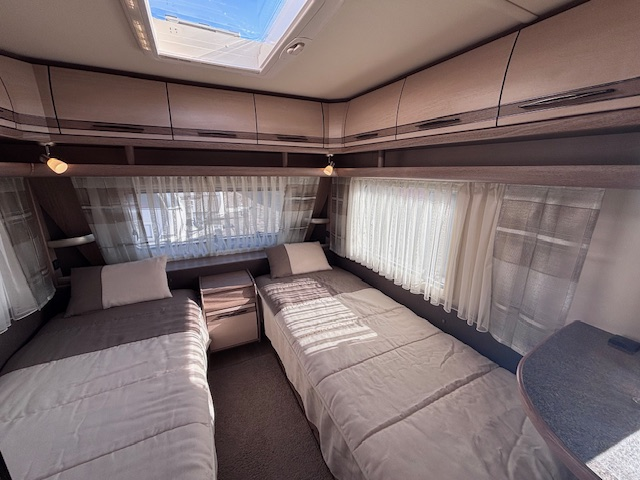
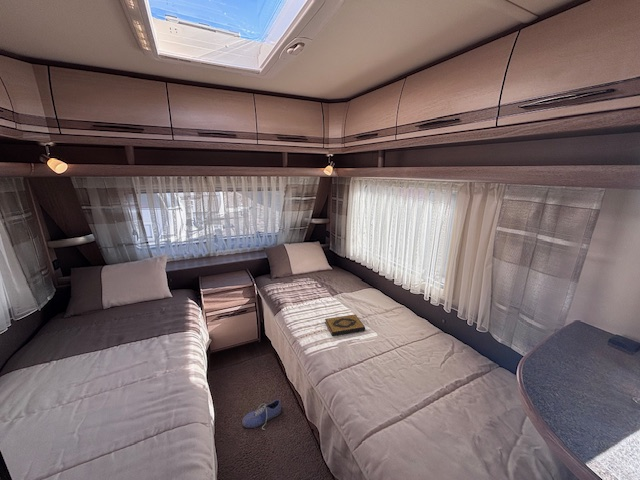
+ hardback book [324,314,366,337]
+ shoe [241,399,282,431]
